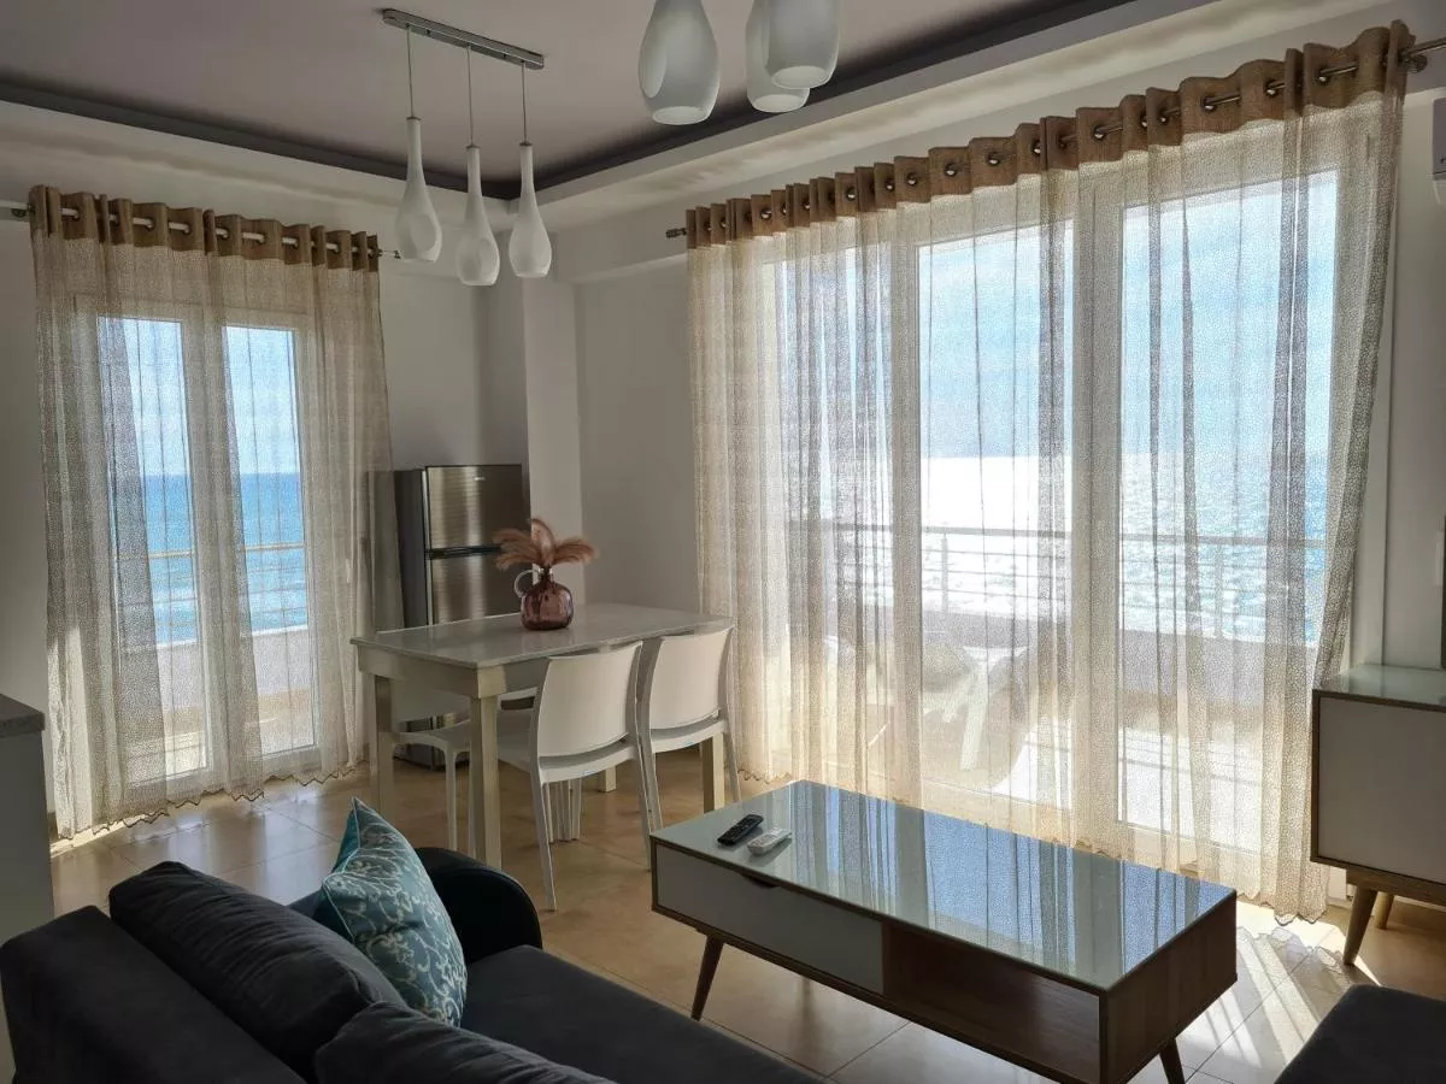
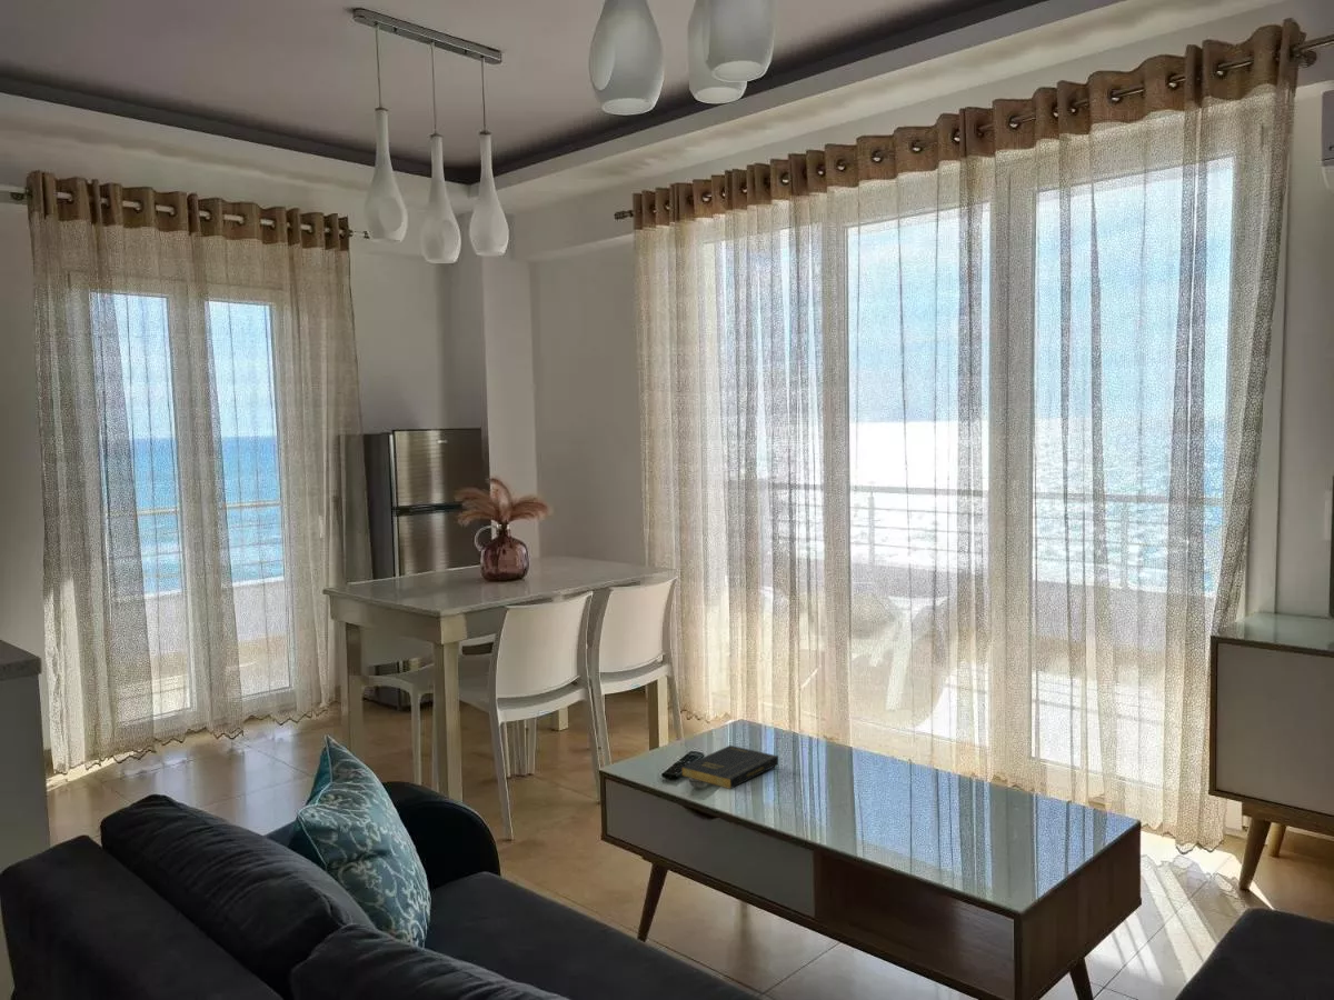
+ book [680,744,779,790]
